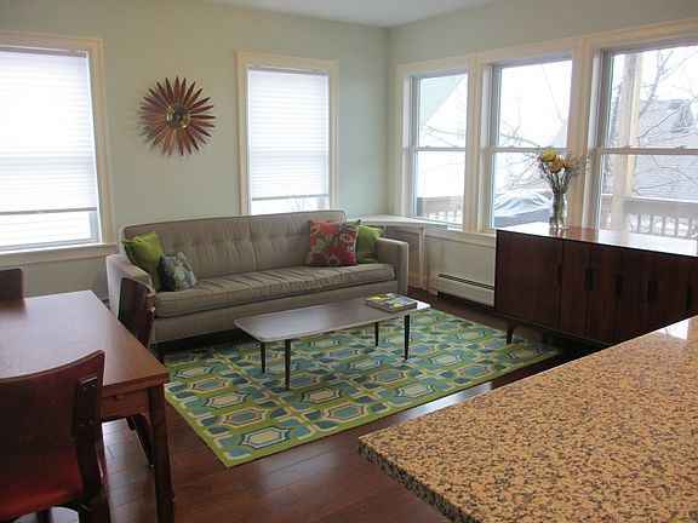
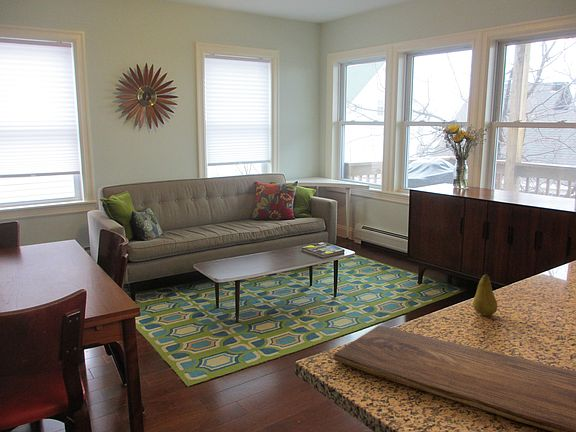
+ fruit [472,269,499,317]
+ cutting board [333,325,576,432]
